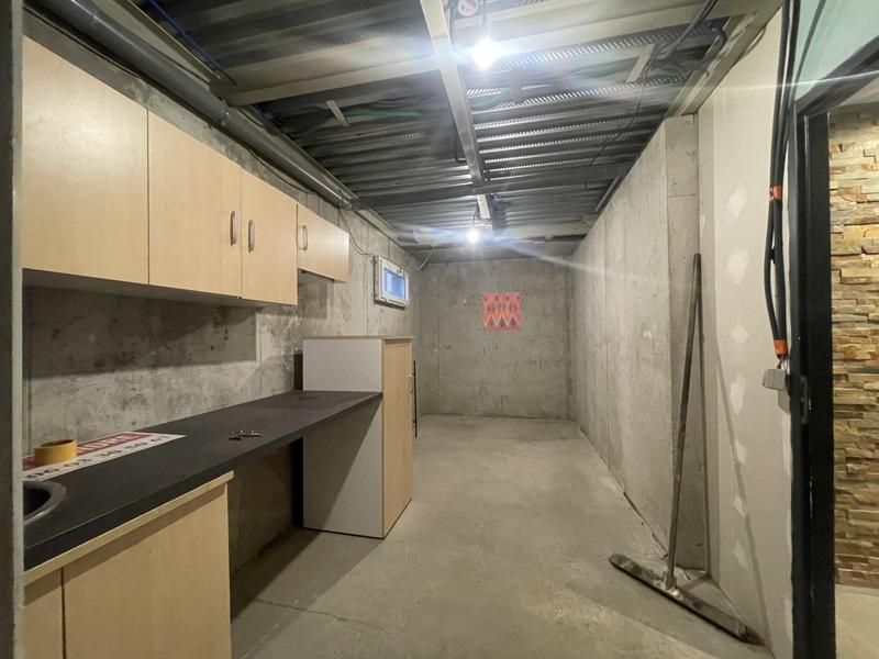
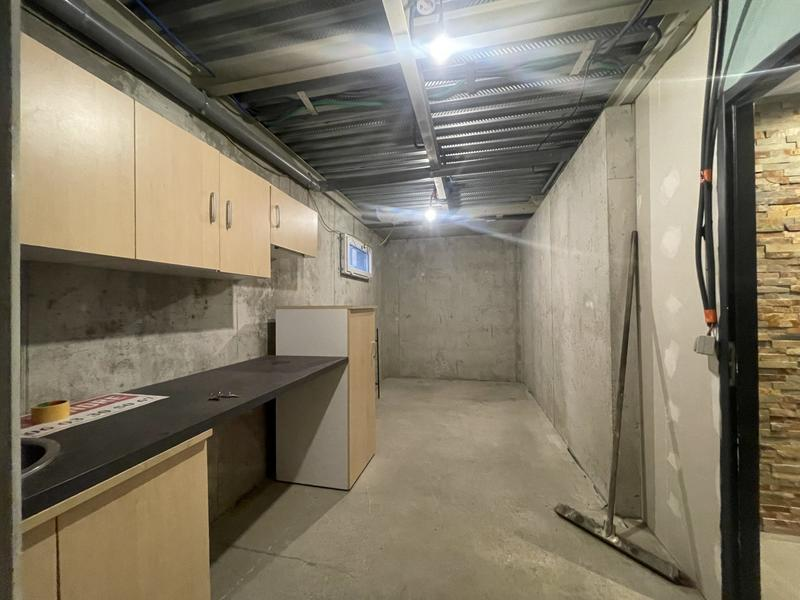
- wall art [482,291,522,331]
